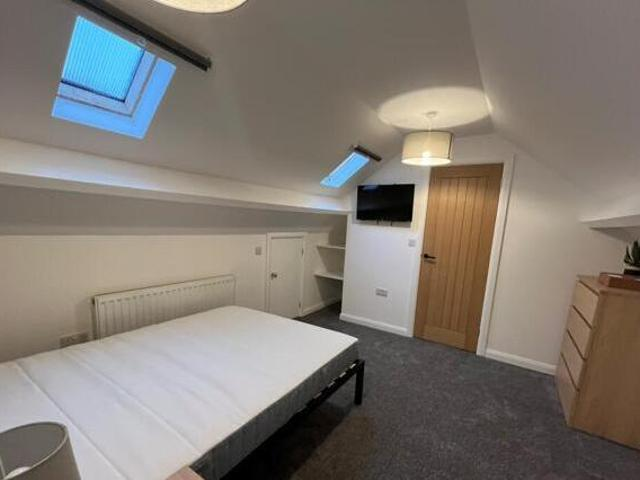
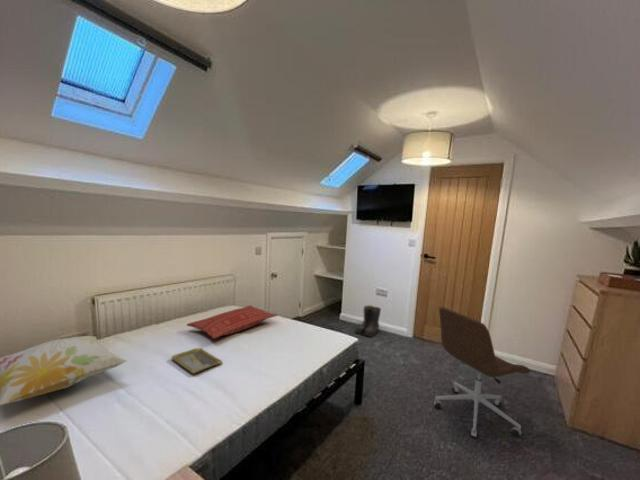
+ boots [354,304,382,338]
+ pillow [186,304,279,340]
+ decorative pillow [0,335,128,406]
+ tray [170,347,223,374]
+ office chair [433,306,531,439]
